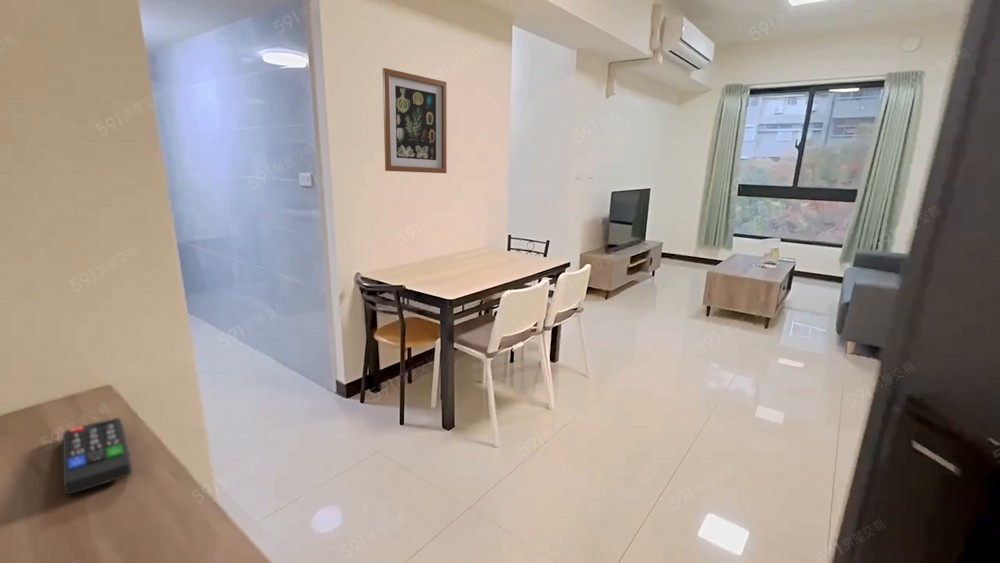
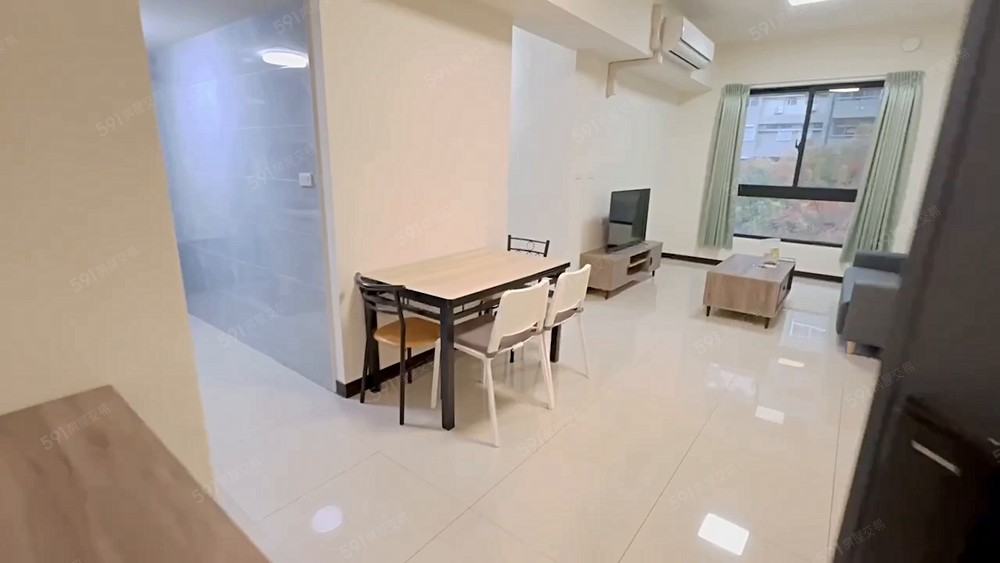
- remote control [62,417,133,495]
- wall art [382,67,448,174]
